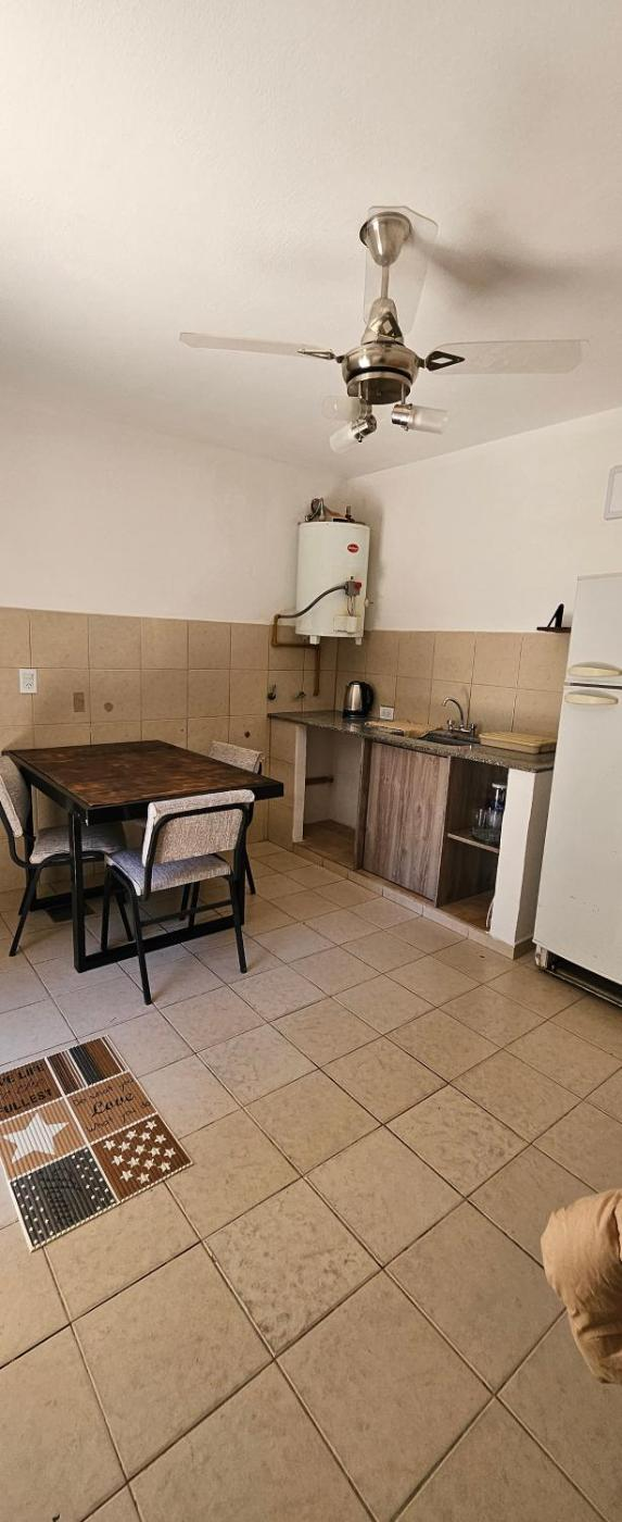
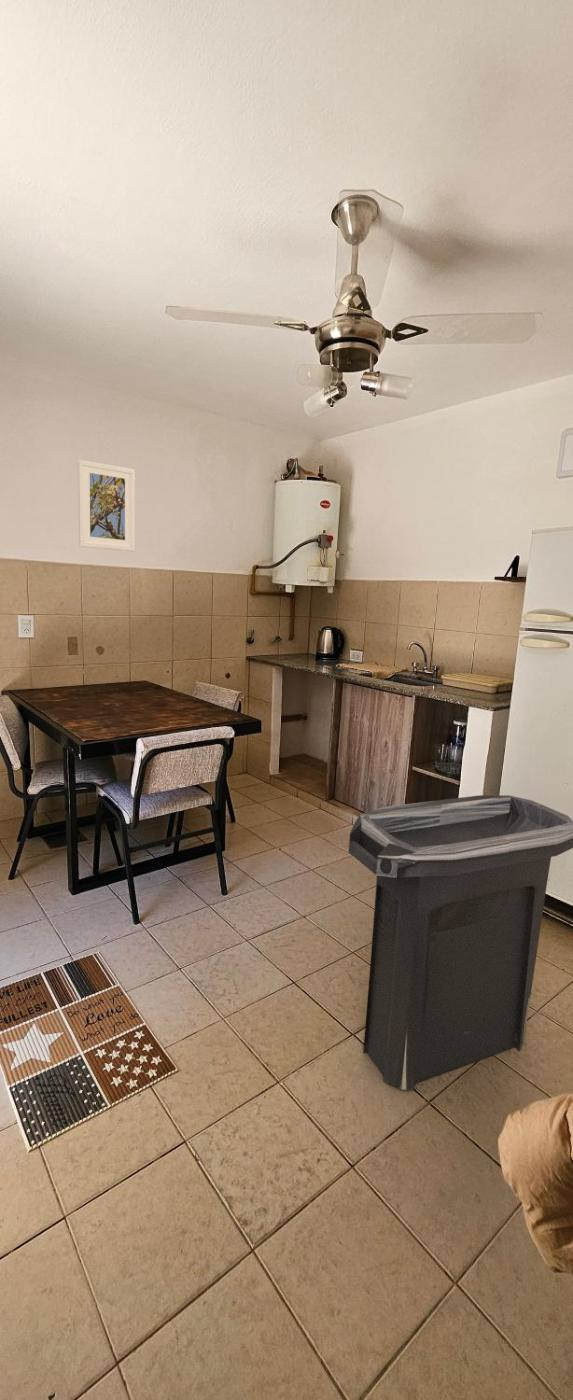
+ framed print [77,459,136,552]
+ trash can [348,794,573,1091]
